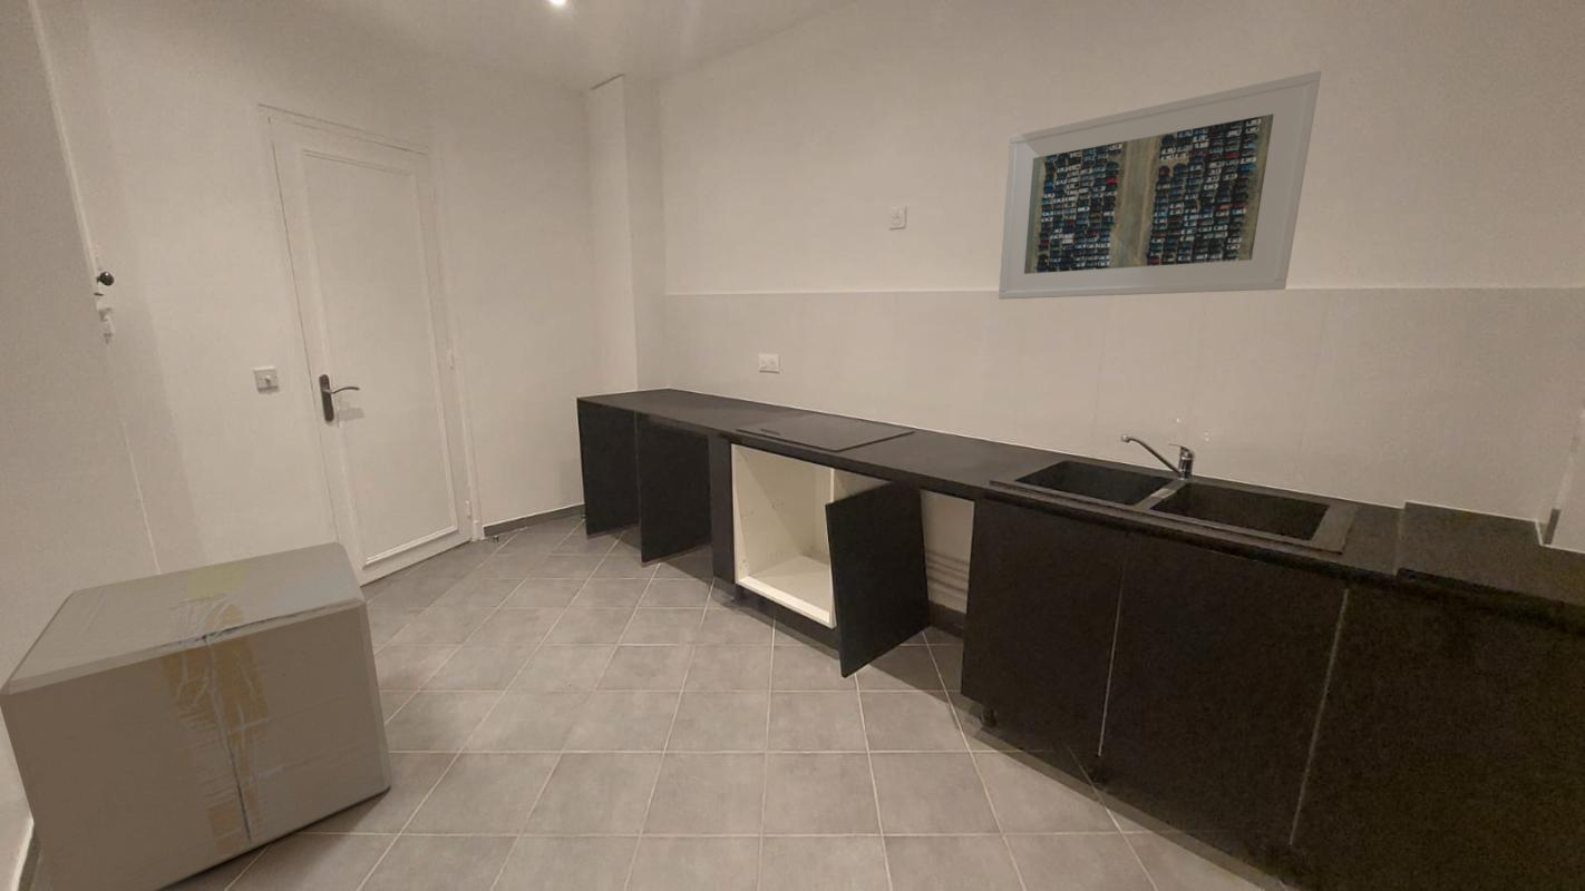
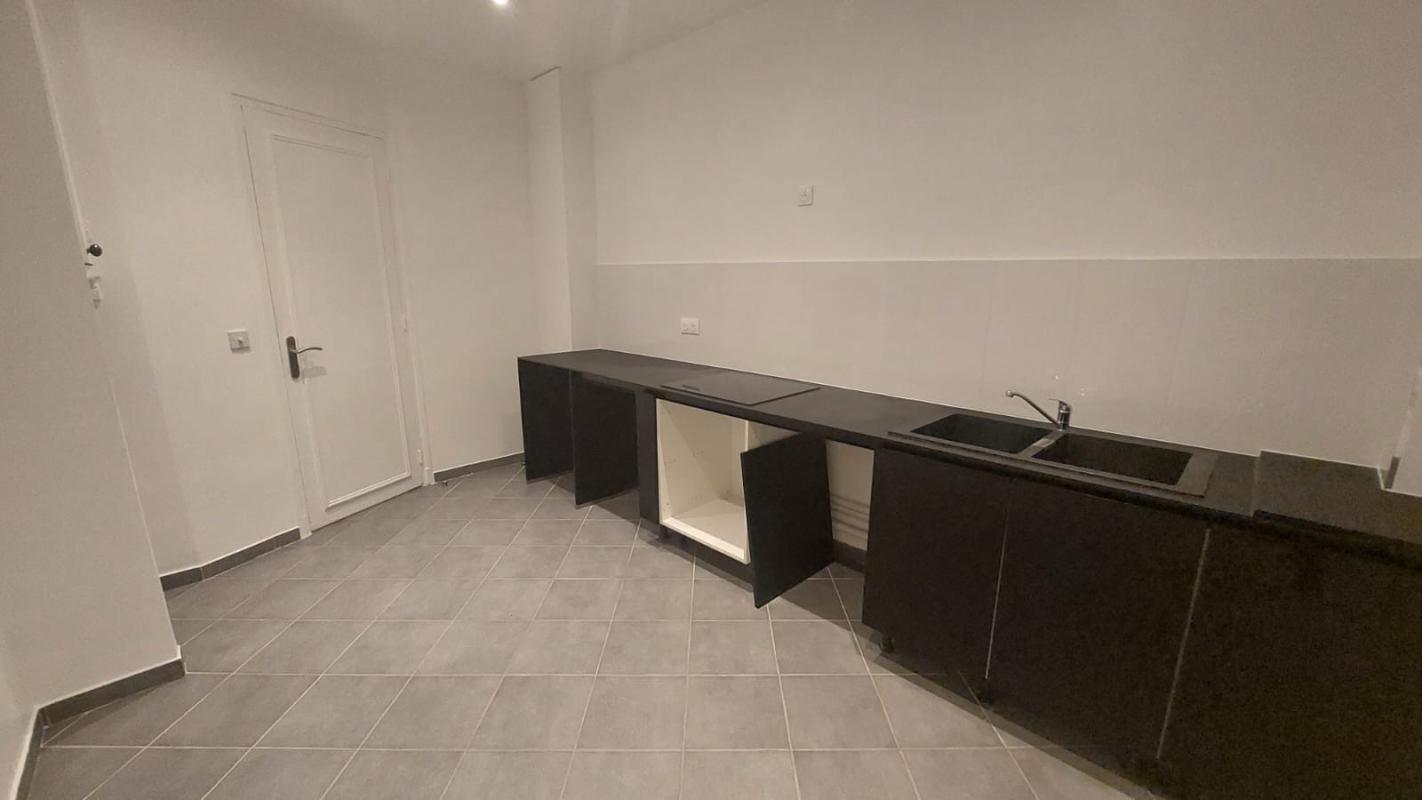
- cardboard box [0,541,393,891]
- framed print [998,70,1322,301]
